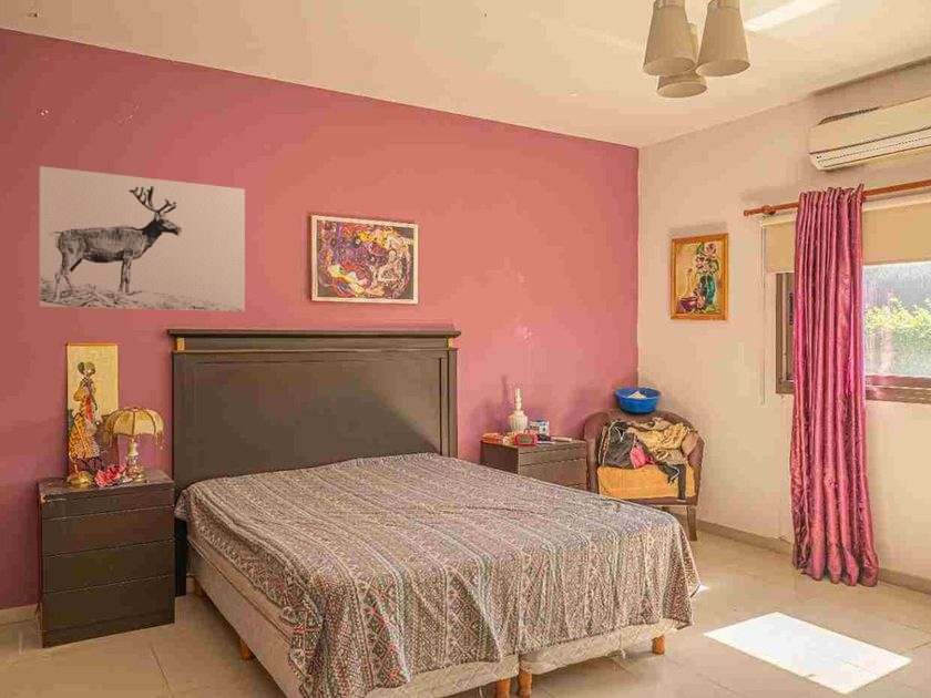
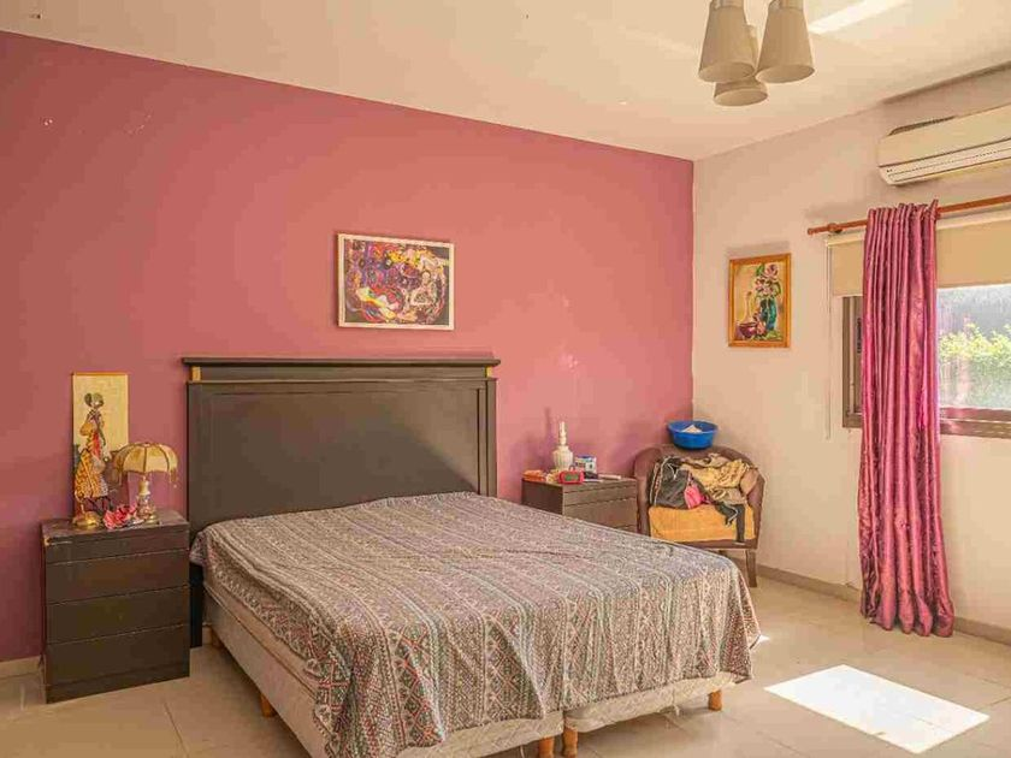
- wall art [38,165,246,312]
